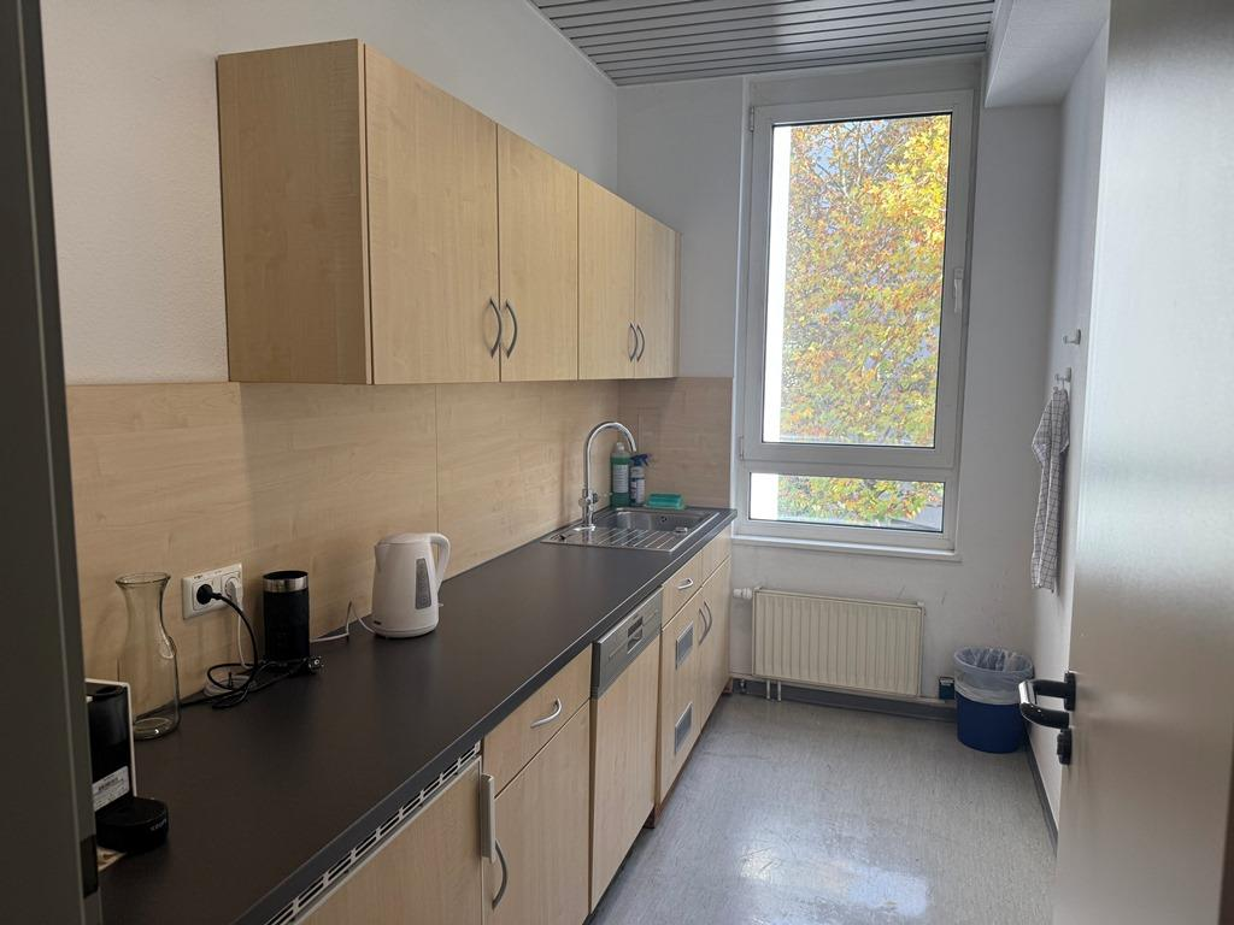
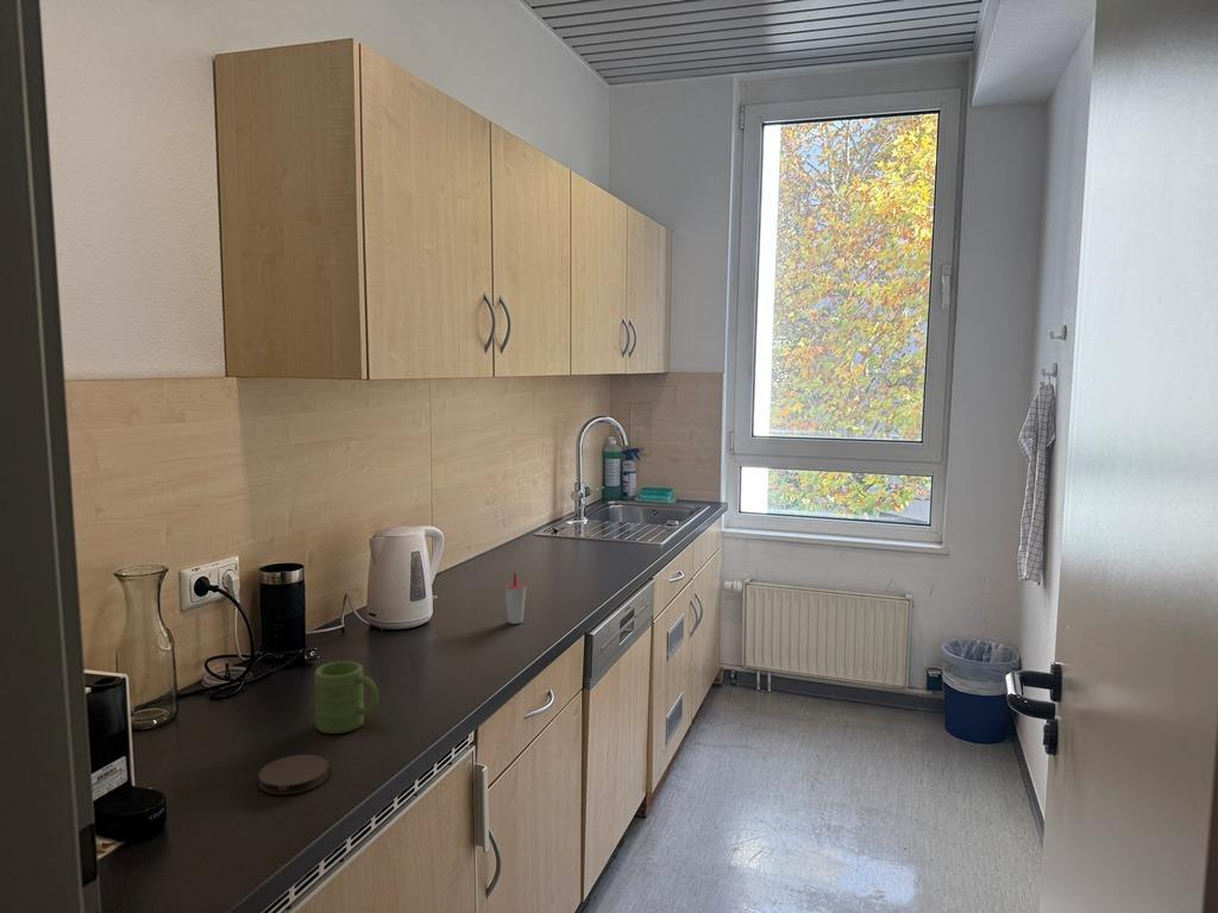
+ cup [503,572,528,625]
+ coaster [257,754,329,795]
+ mug [313,660,379,735]
